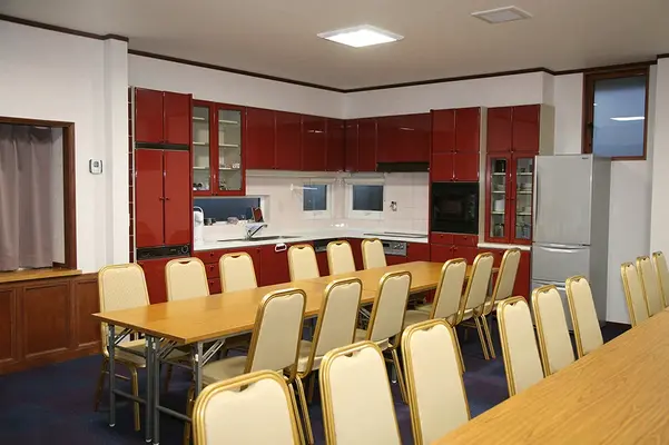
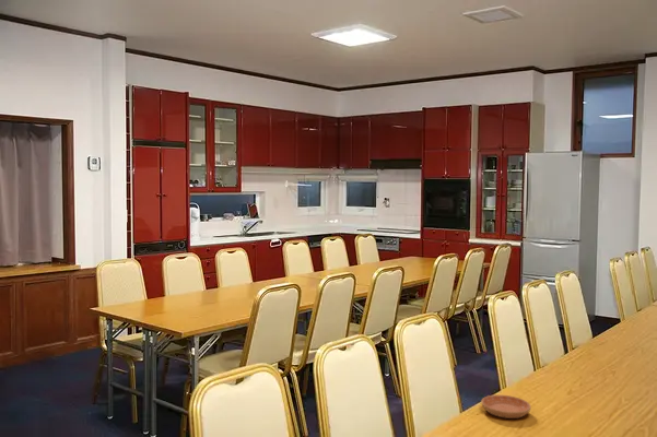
+ saucer [480,394,532,420]
